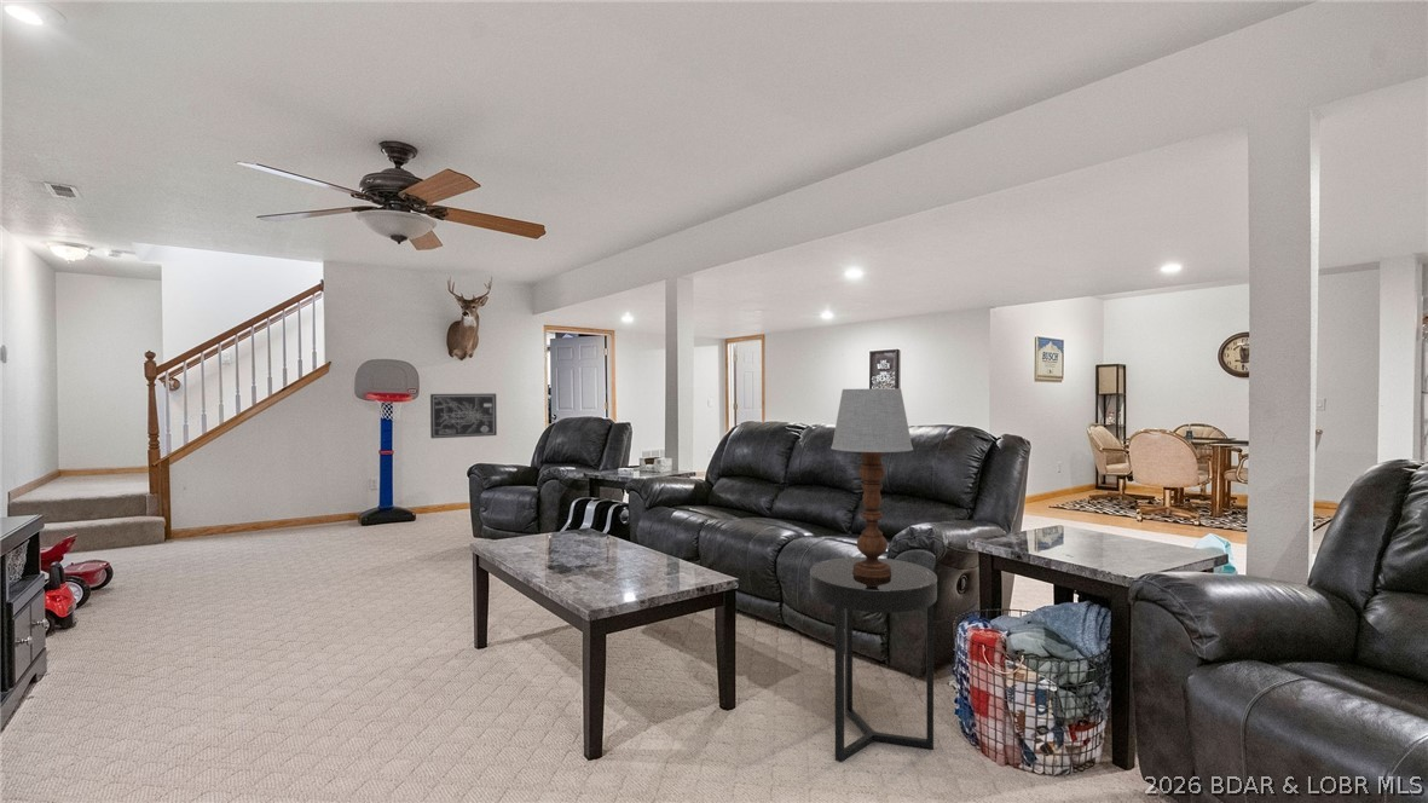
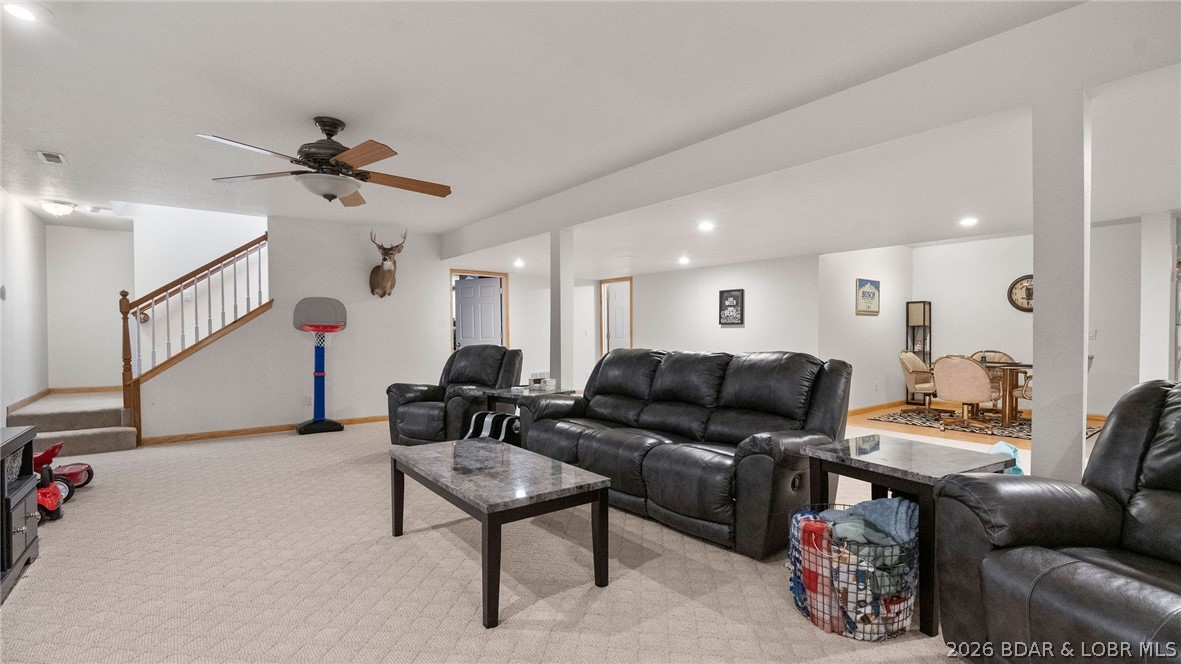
- side table [809,556,938,763]
- table lamp [829,388,914,578]
- wall art [429,393,498,439]
